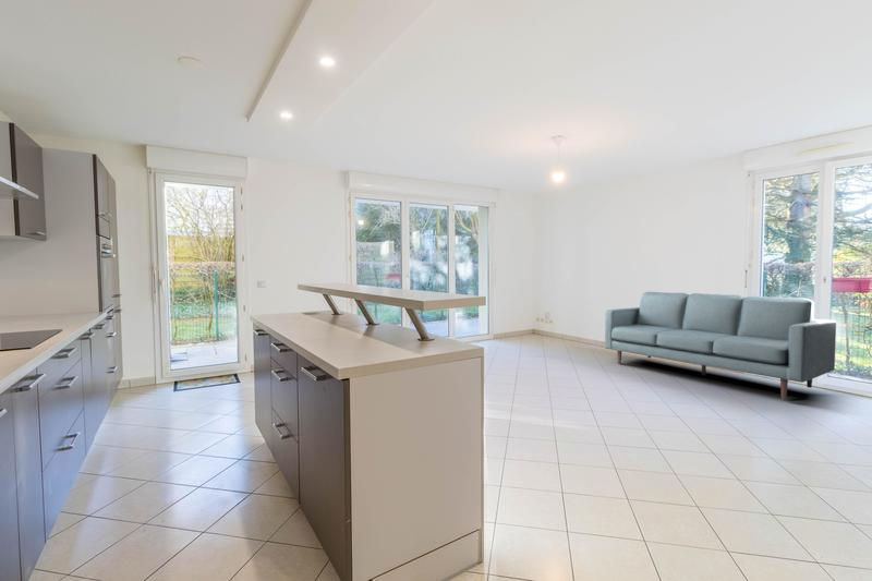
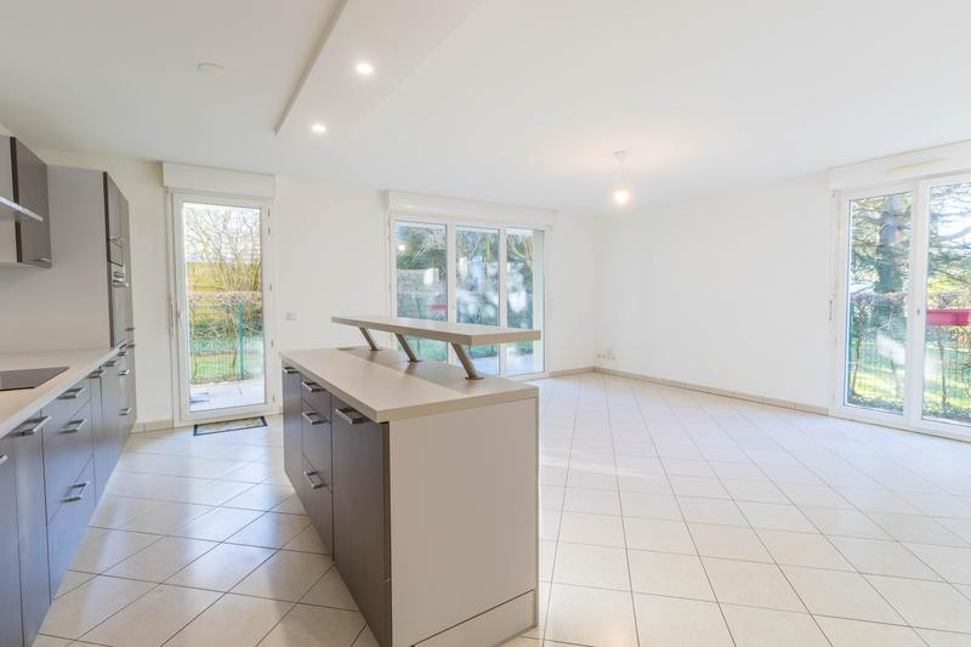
- sofa [604,291,837,400]
